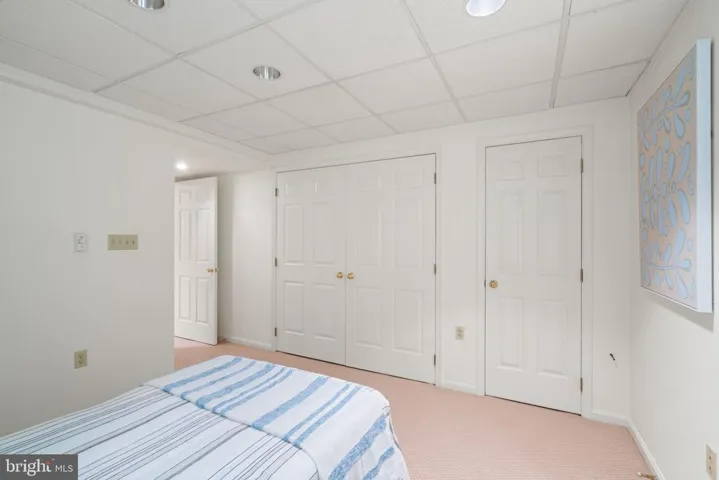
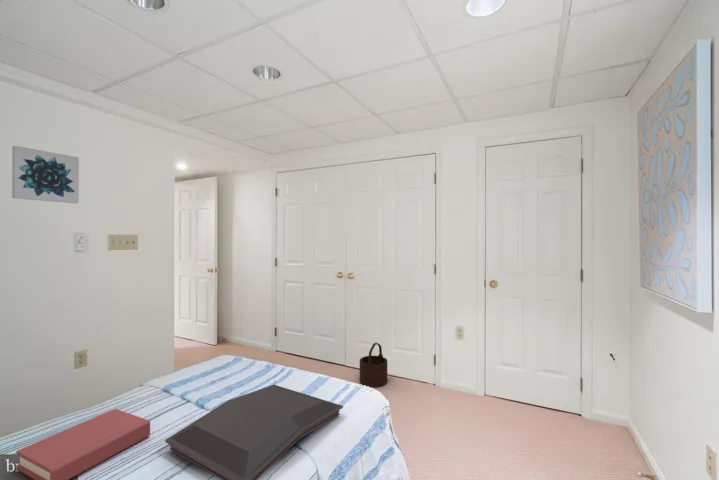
+ wooden bucket [359,342,388,388]
+ serving tray [164,384,344,480]
+ hardback book [15,408,151,480]
+ wall art [11,145,80,204]
